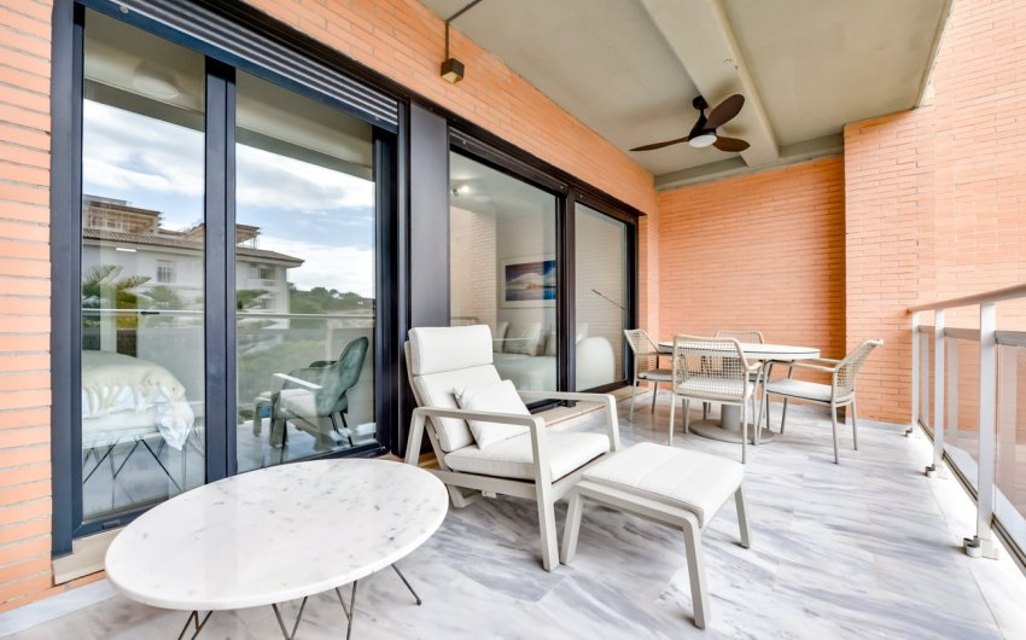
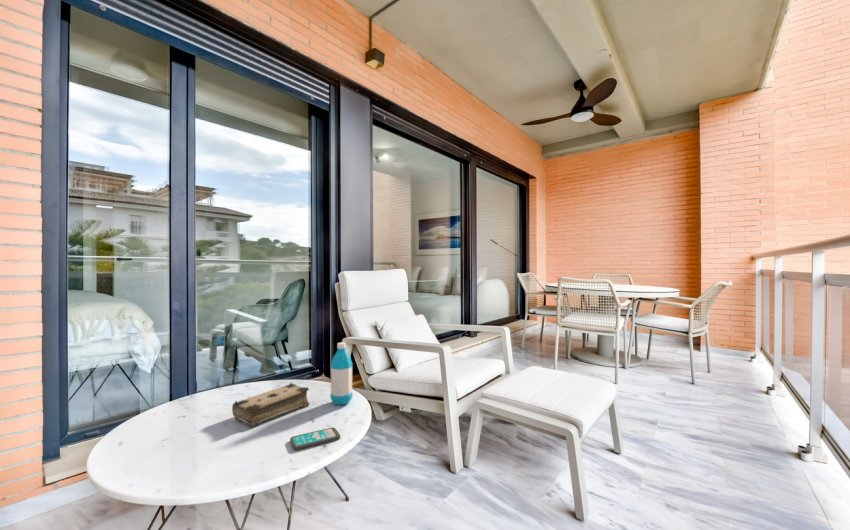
+ water bottle [329,342,354,406]
+ book [231,382,311,428]
+ smartphone [289,427,341,451]
